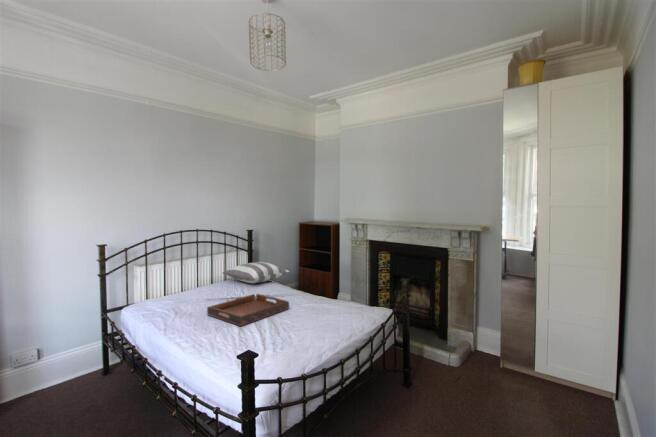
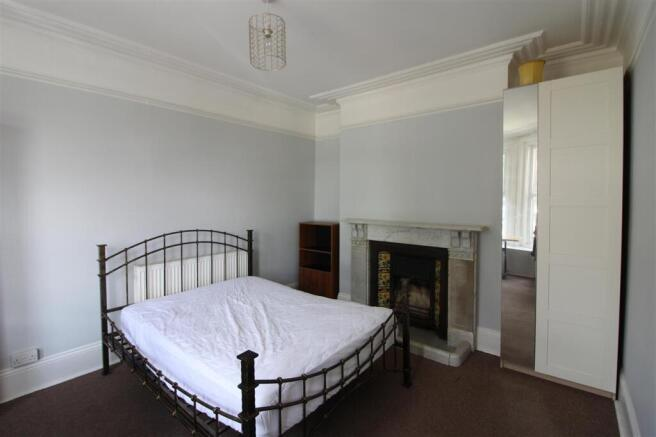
- pillow [222,261,290,285]
- serving tray [206,293,290,327]
